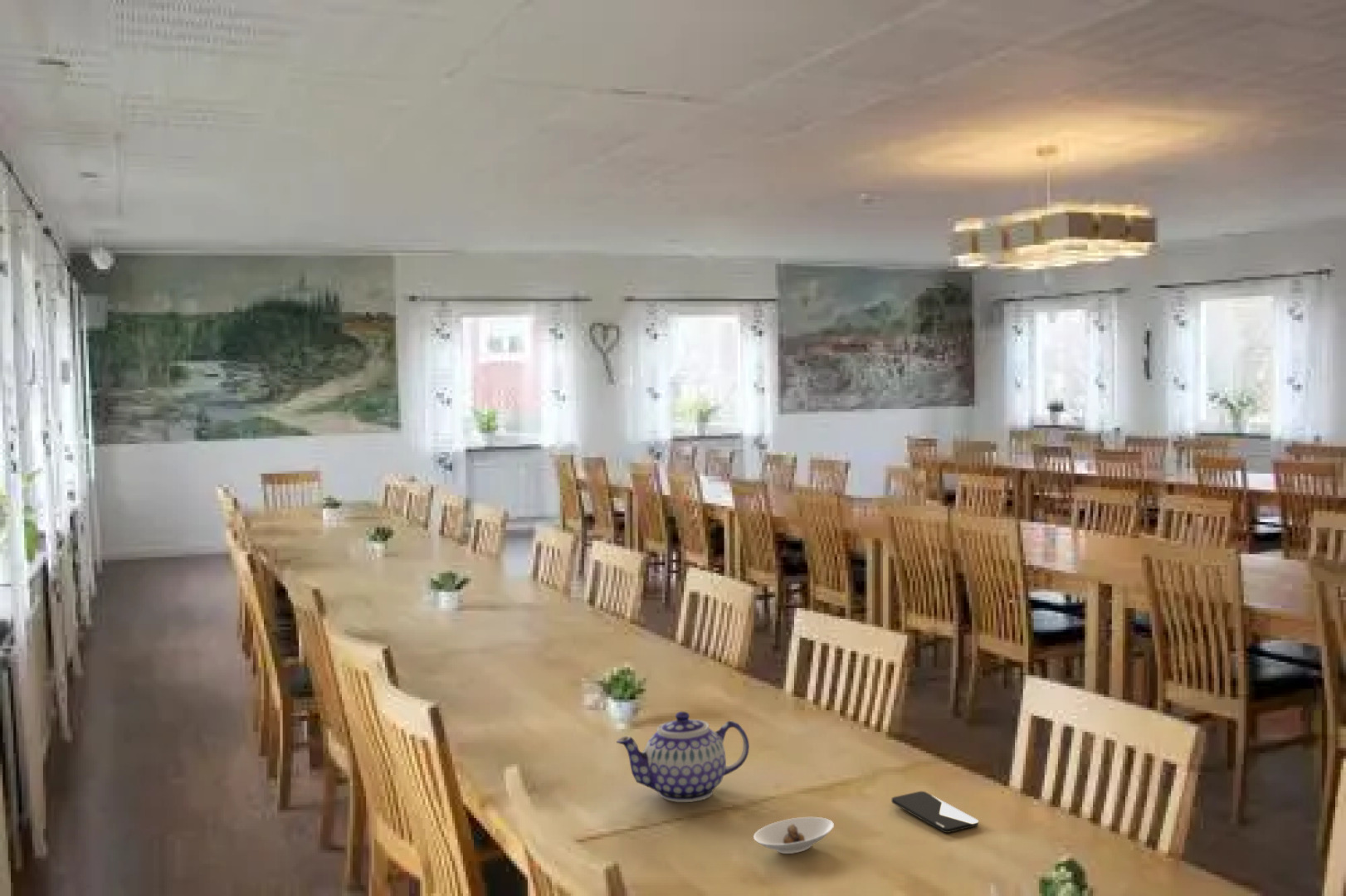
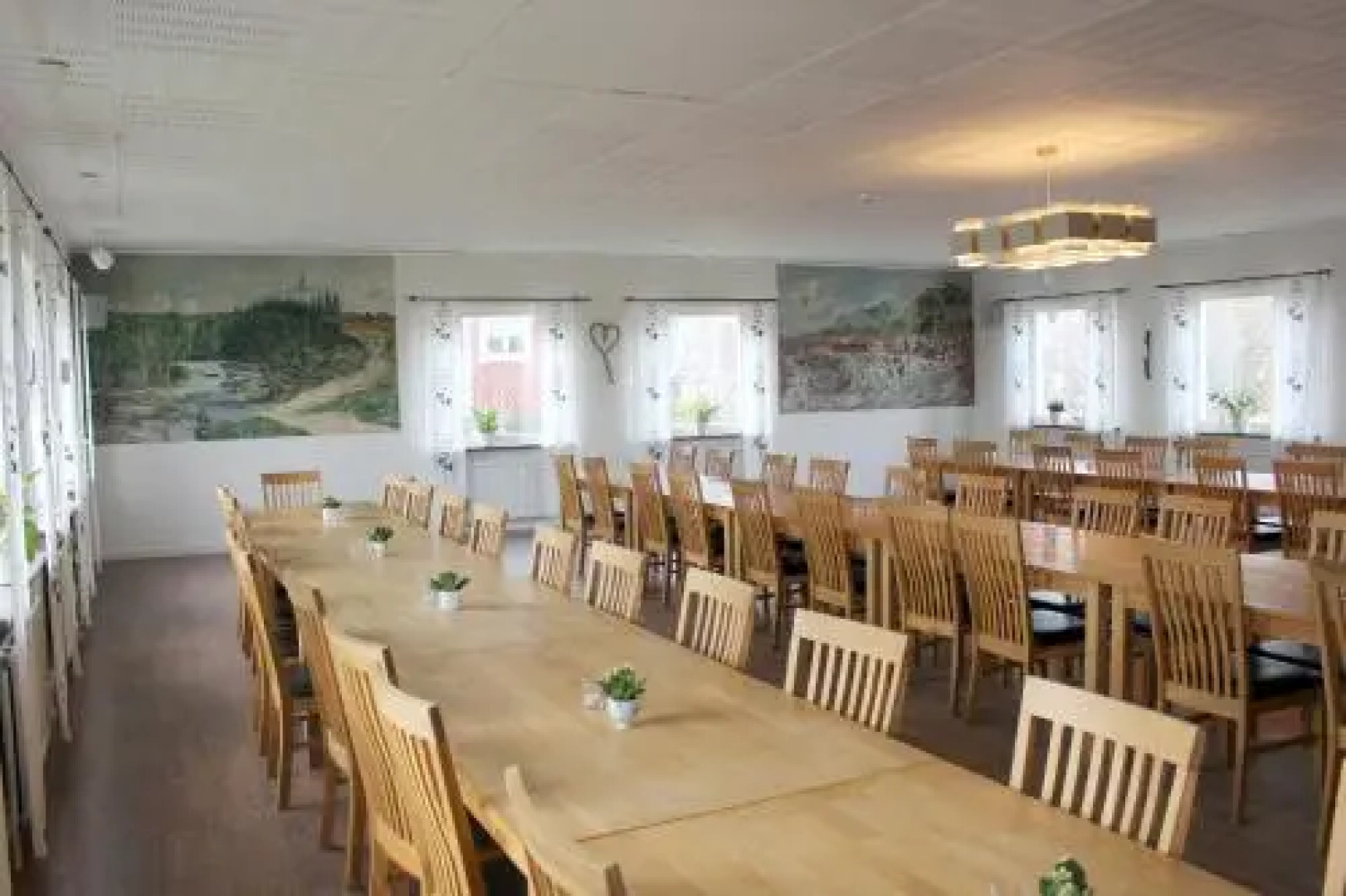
- teapot [616,711,750,803]
- saucer [753,816,835,855]
- smartphone [890,791,979,834]
